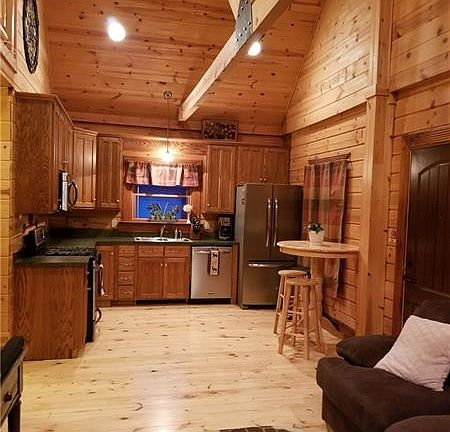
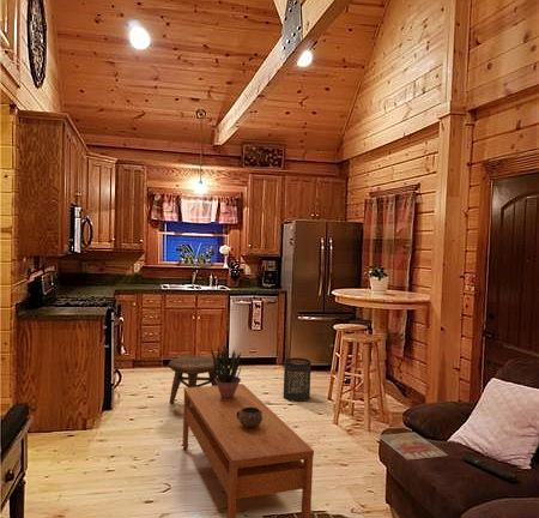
+ potted plant [210,344,243,398]
+ coffee table [181,383,315,518]
+ remote control [461,454,519,483]
+ decorative bowl [236,408,262,428]
+ magazine [376,432,449,460]
+ trash can [283,356,313,403]
+ stool [168,355,218,404]
